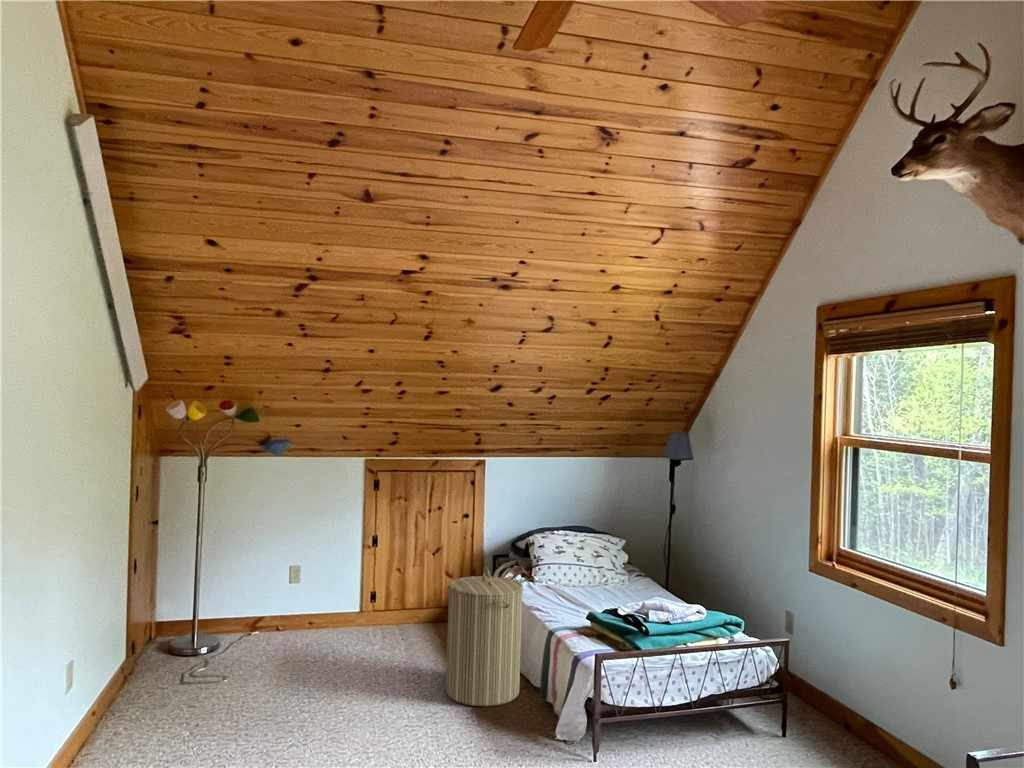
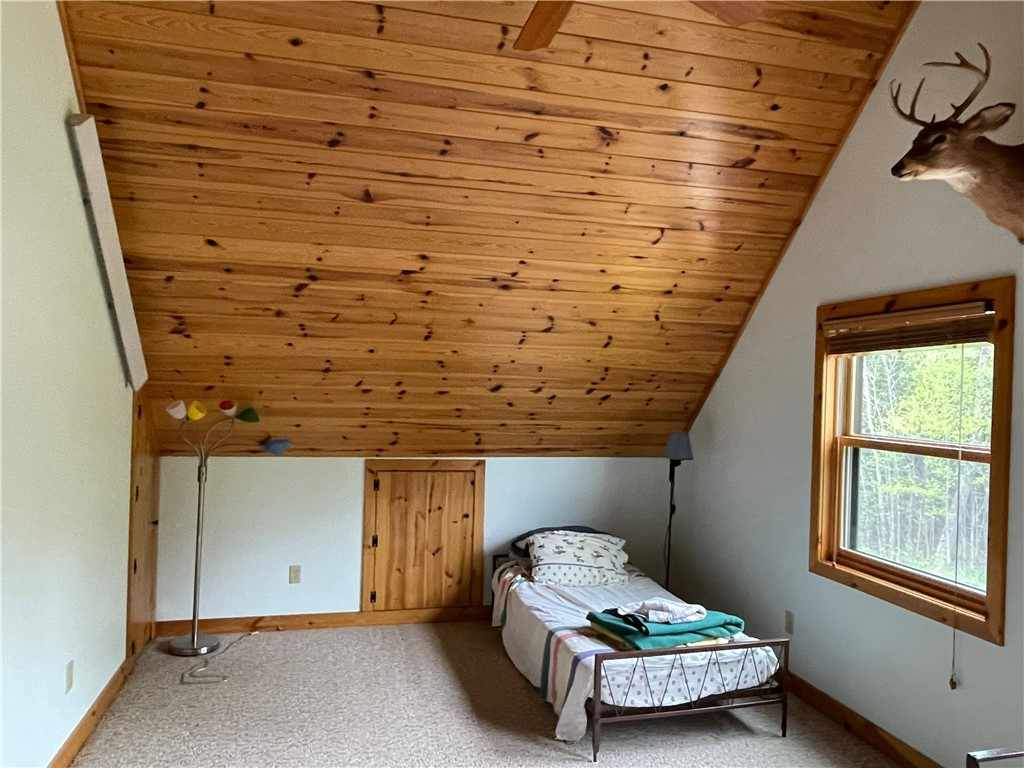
- laundry hamper [445,566,524,707]
